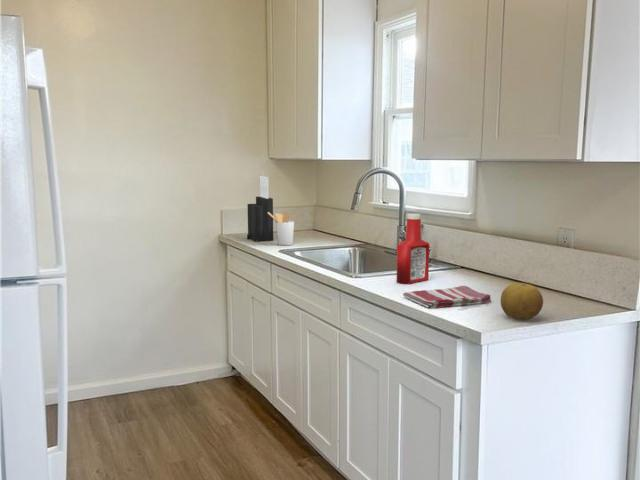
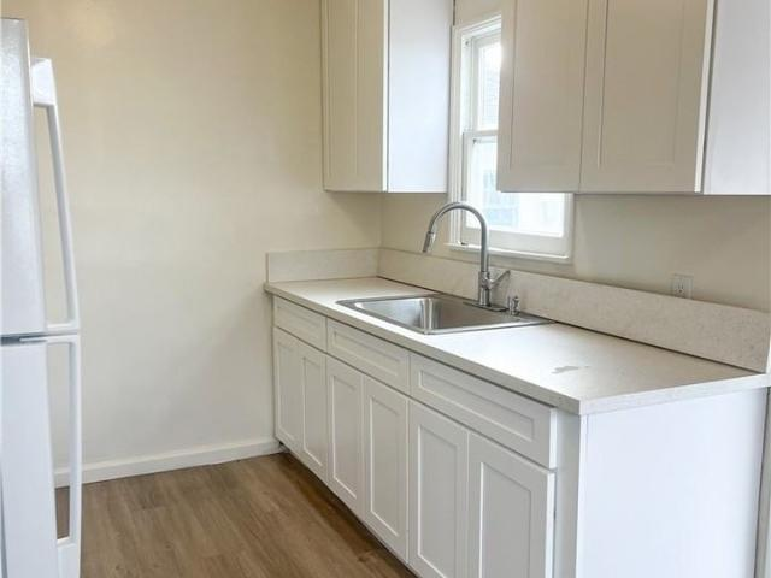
- knife block [246,175,274,242]
- utensil holder [268,210,295,246]
- soap bottle [396,212,430,285]
- dish towel [402,285,492,309]
- fruit [500,282,544,321]
